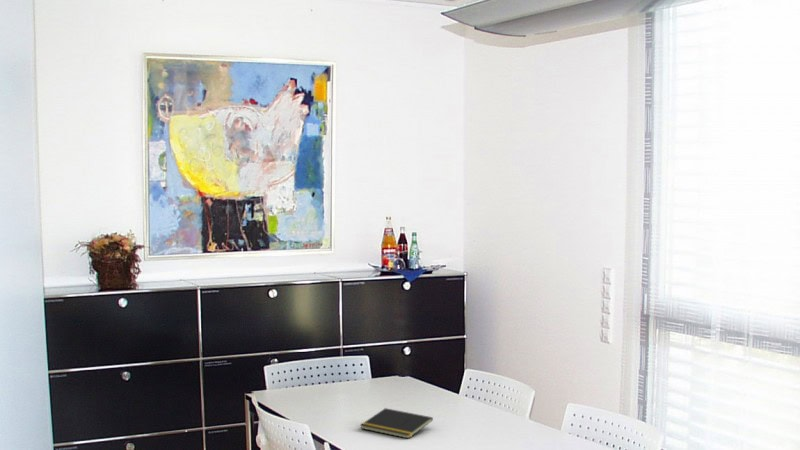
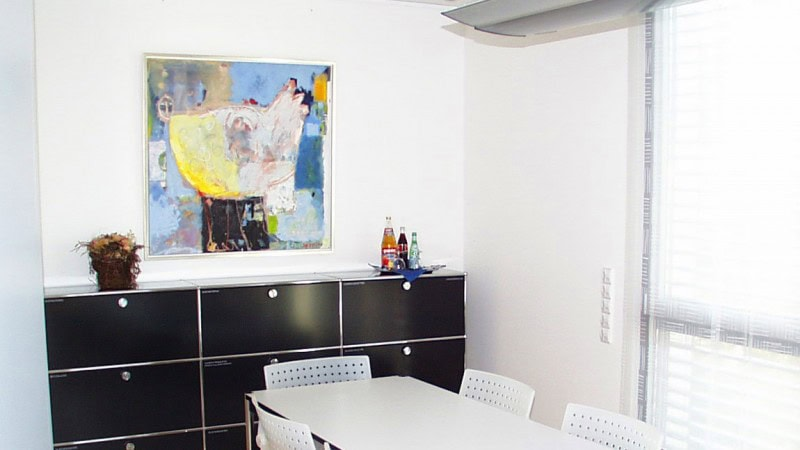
- notepad [359,407,434,440]
